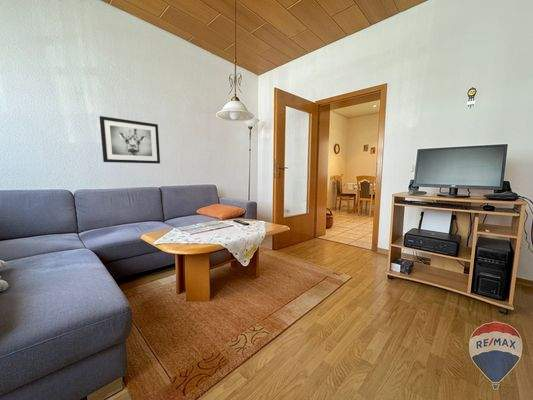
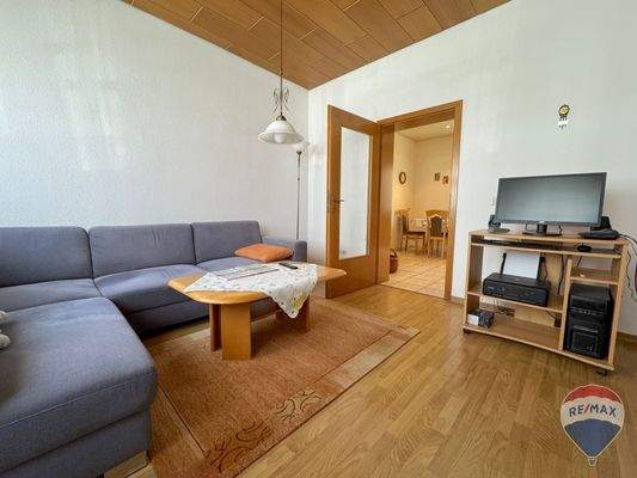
- wall art [98,115,161,165]
